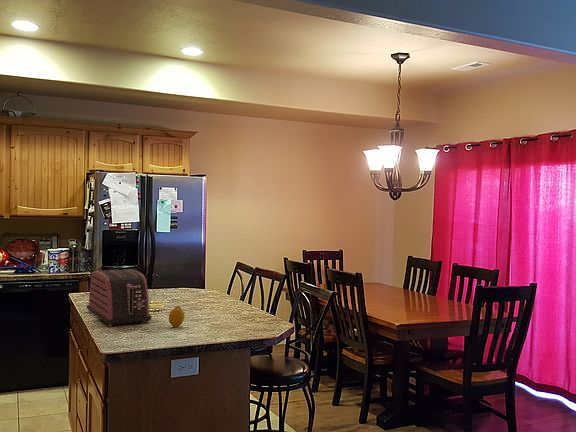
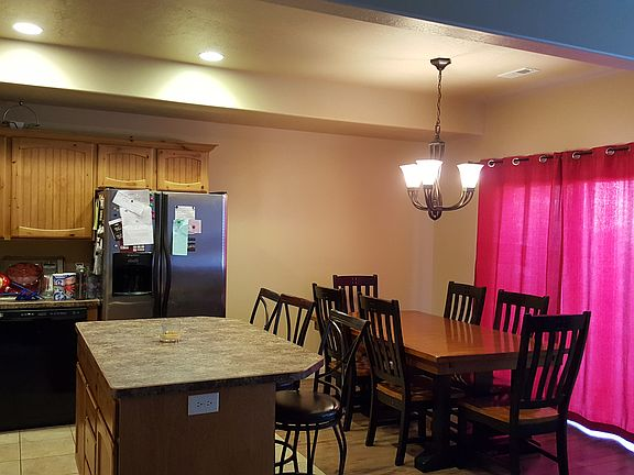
- fruit [168,305,186,328]
- toaster [86,268,153,327]
